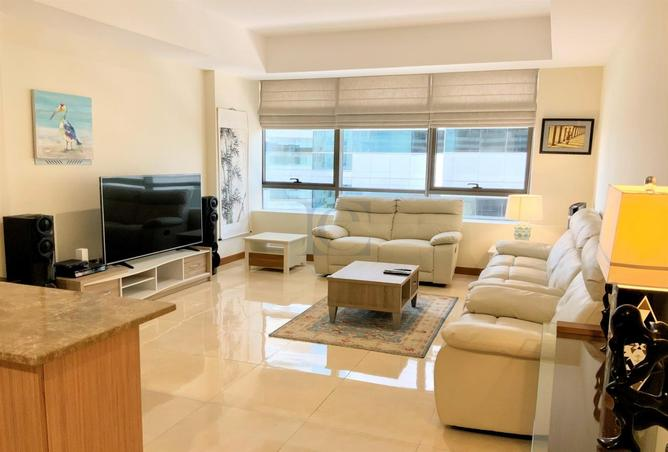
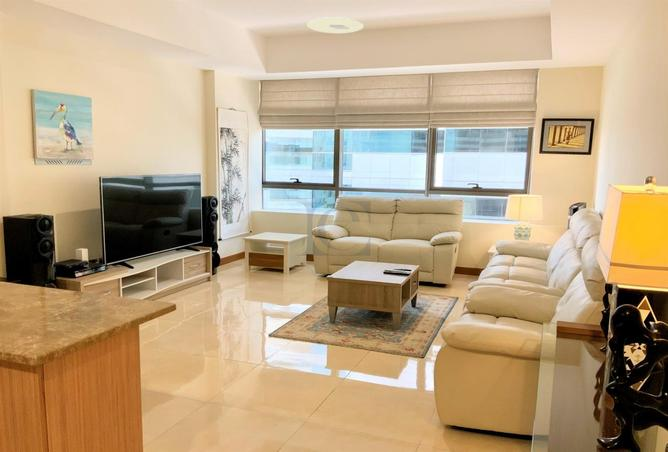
+ ceiling light [306,16,365,34]
